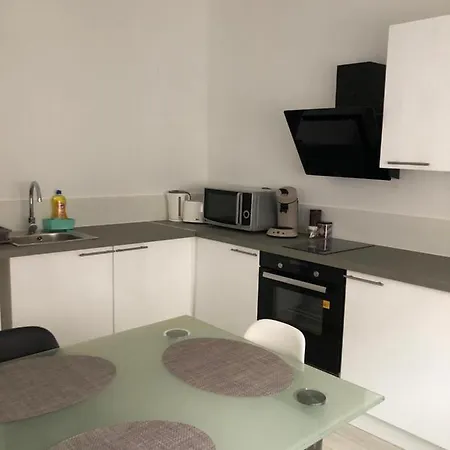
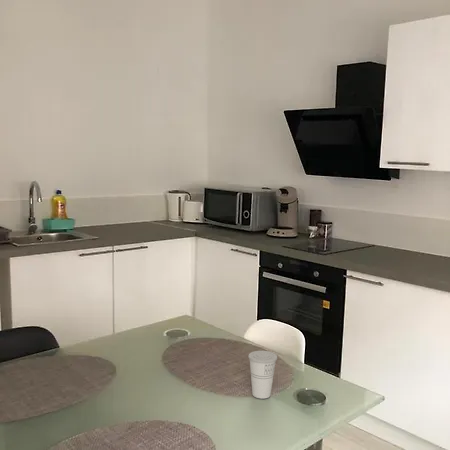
+ cup [247,350,278,400]
